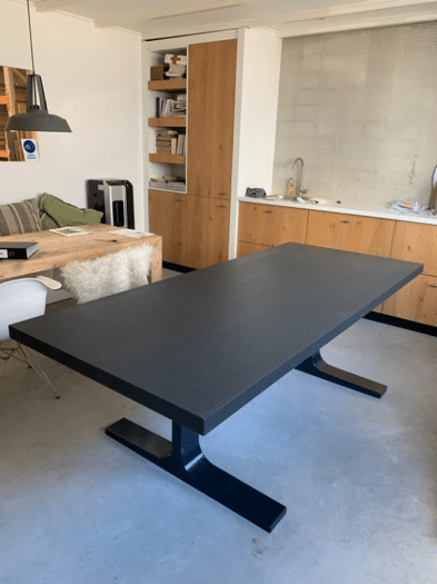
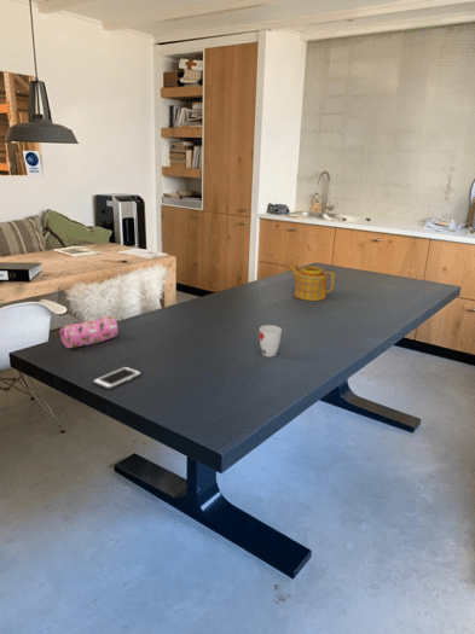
+ teapot [288,264,336,302]
+ cell phone [92,366,143,390]
+ pencil case [58,315,120,349]
+ cup [259,324,283,357]
